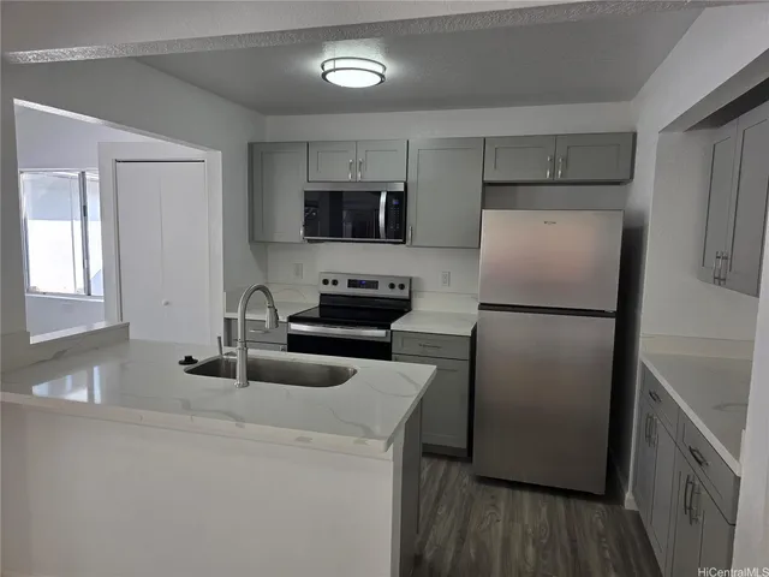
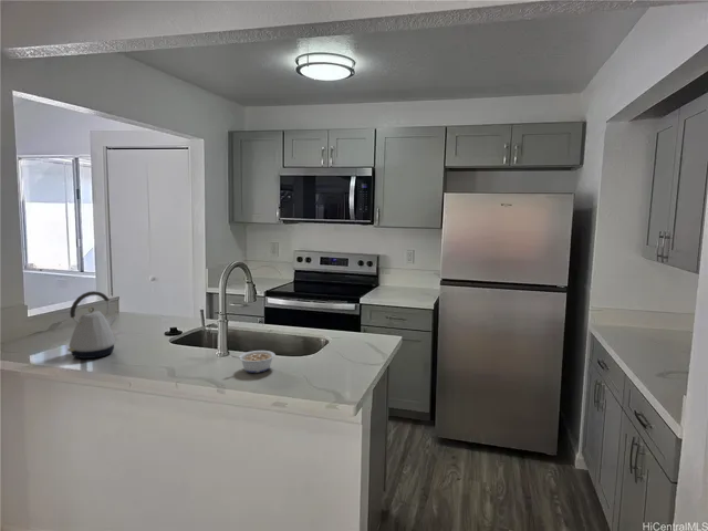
+ legume [230,350,277,374]
+ kettle [66,290,118,360]
